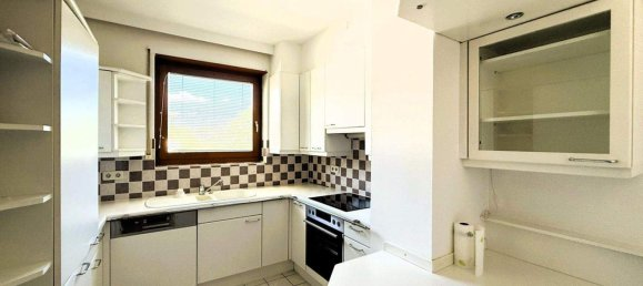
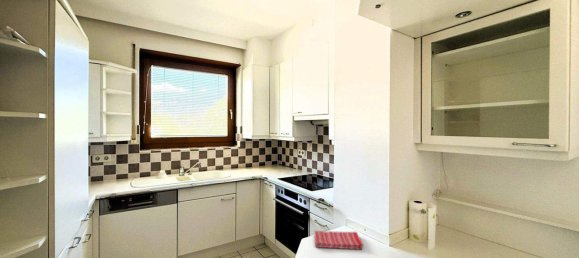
+ dish towel [314,230,364,251]
